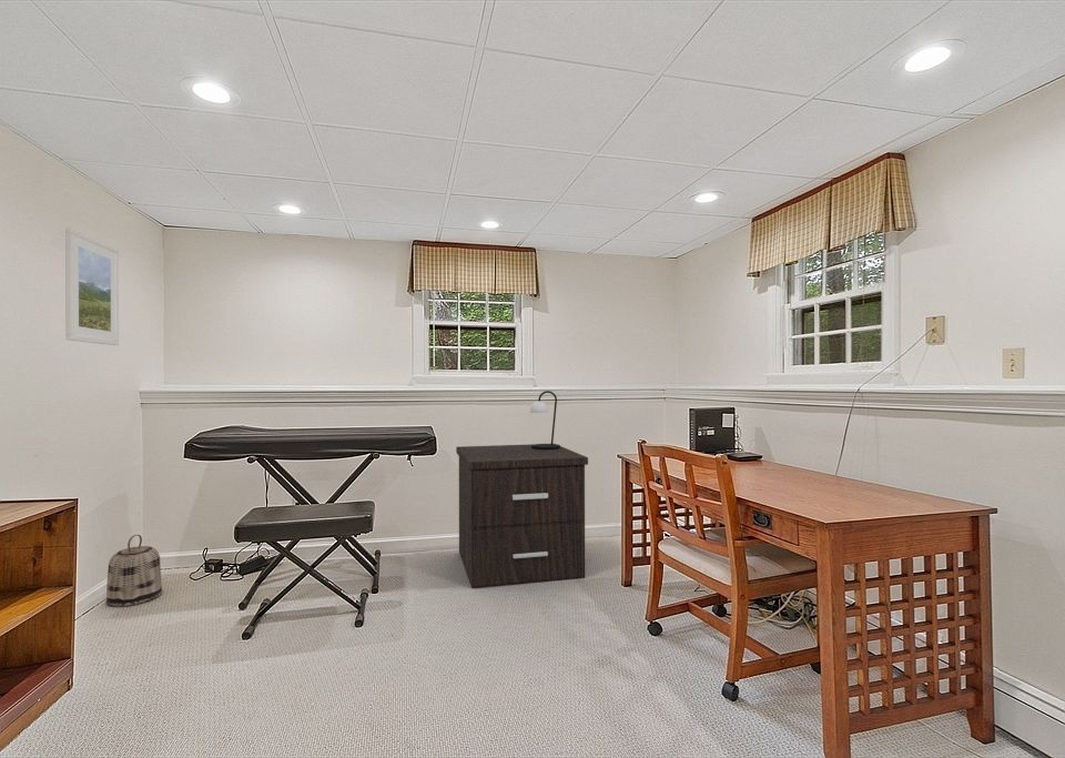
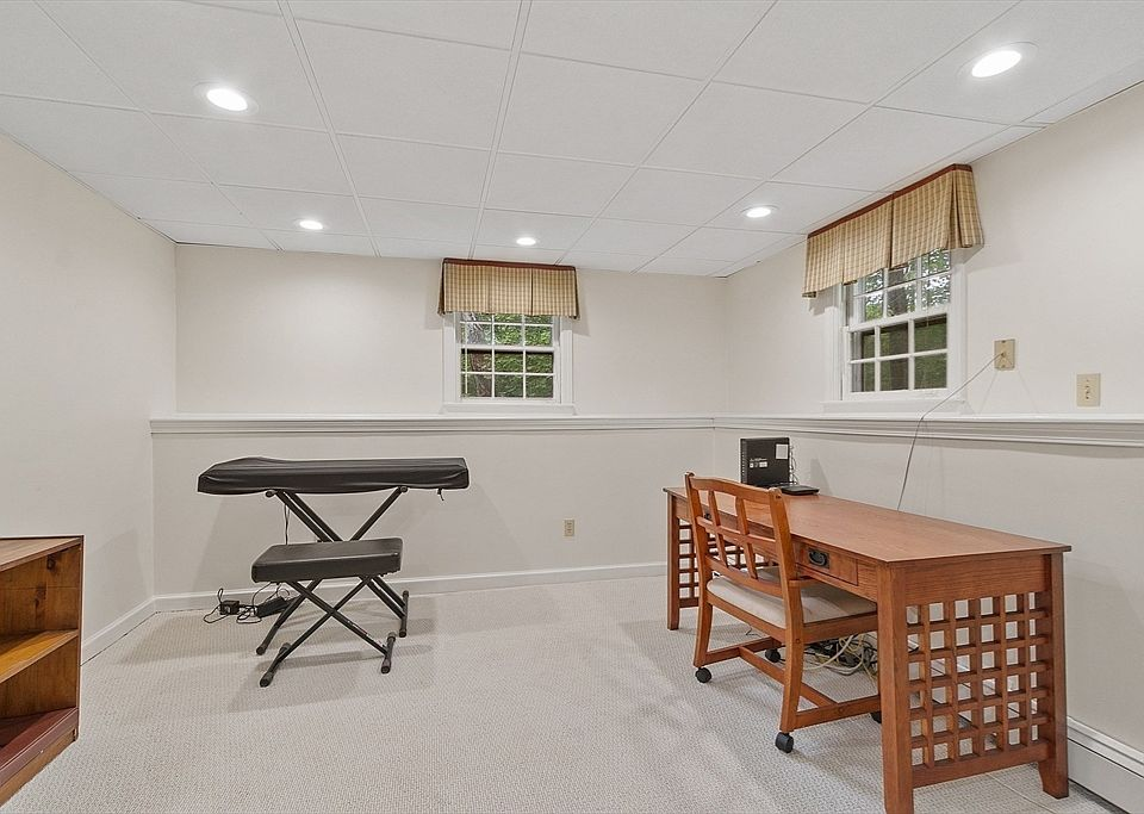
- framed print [64,226,120,346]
- table lamp [529,390,561,449]
- nightstand [455,443,589,589]
- basket [104,534,163,608]
